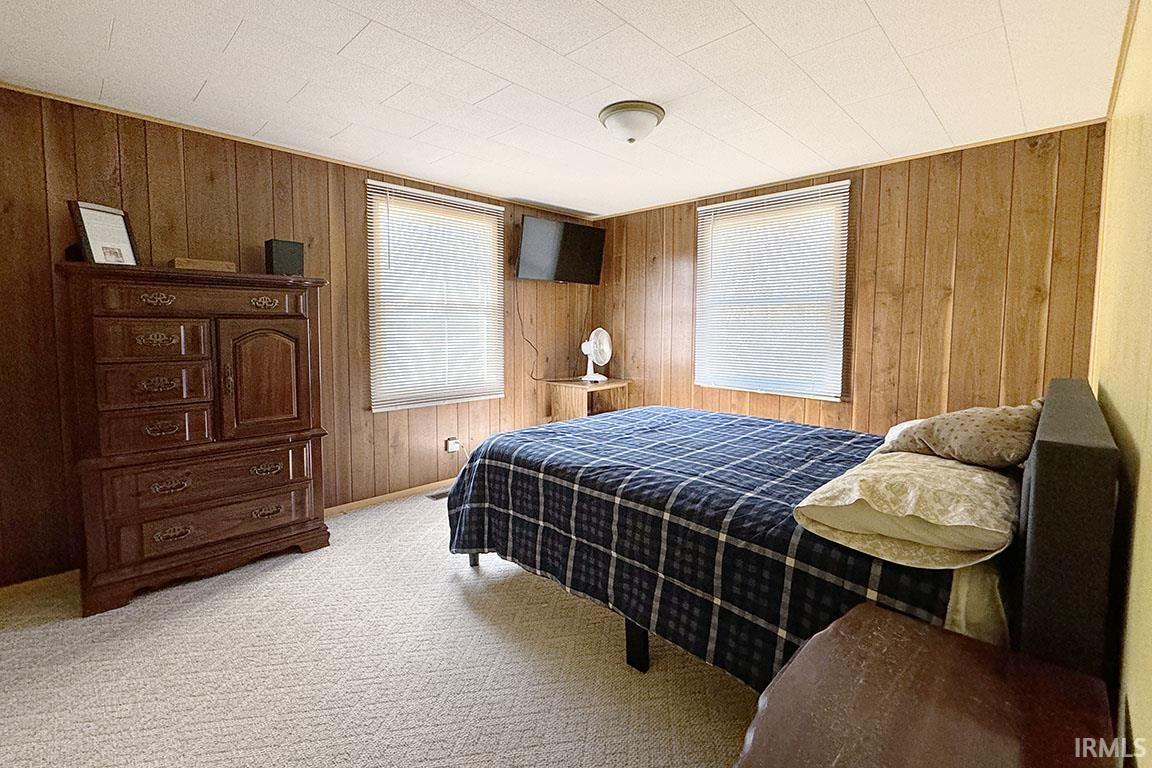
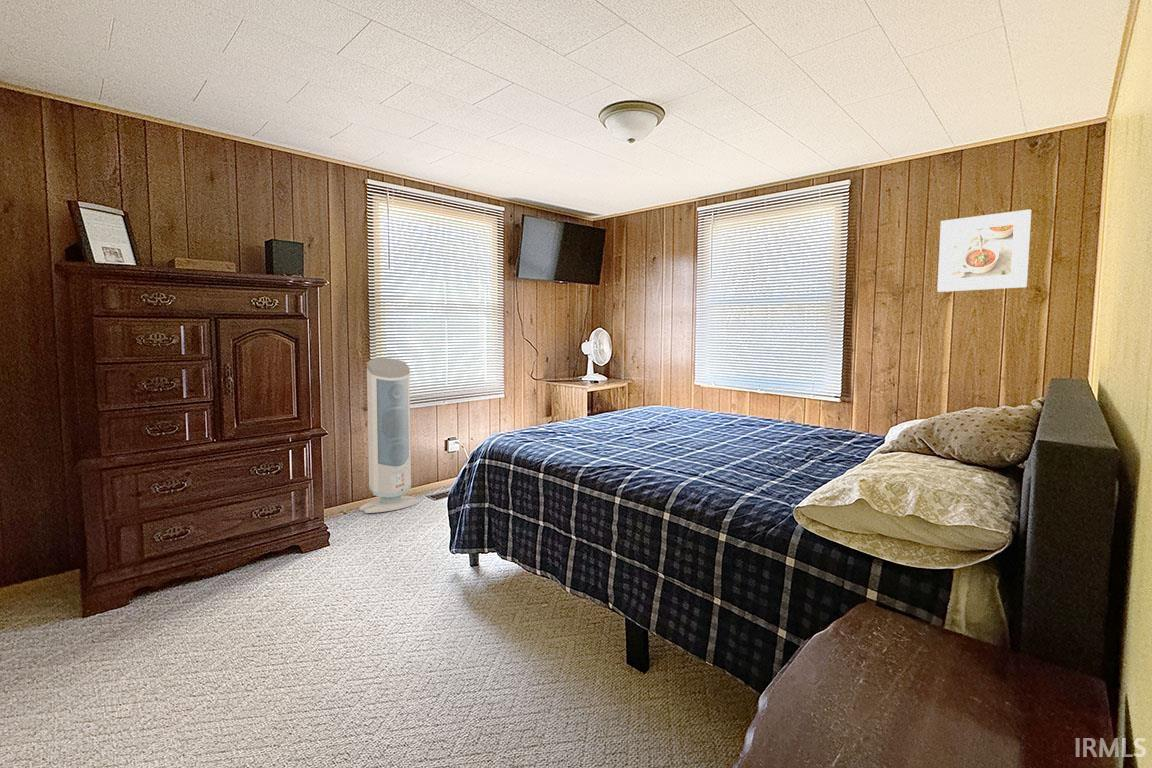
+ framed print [936,209,1032,293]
+ air purifier [358,357,422,514]
